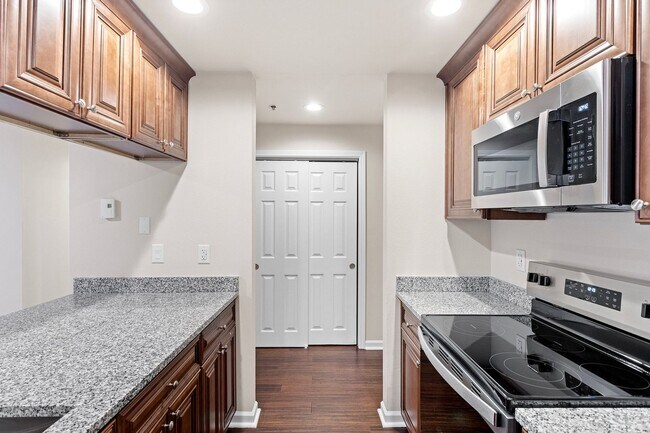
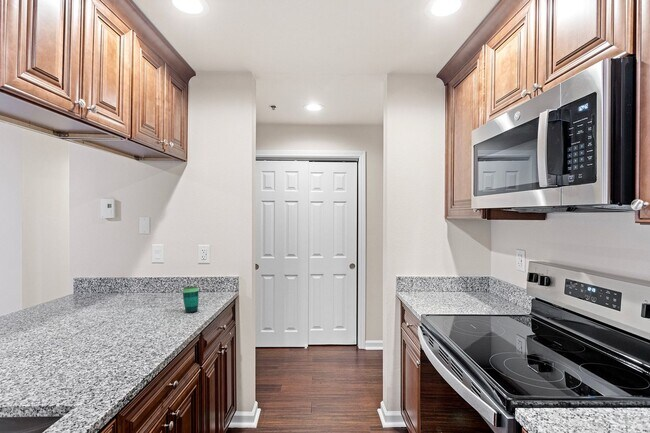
+ cup [181,285,200,314]
